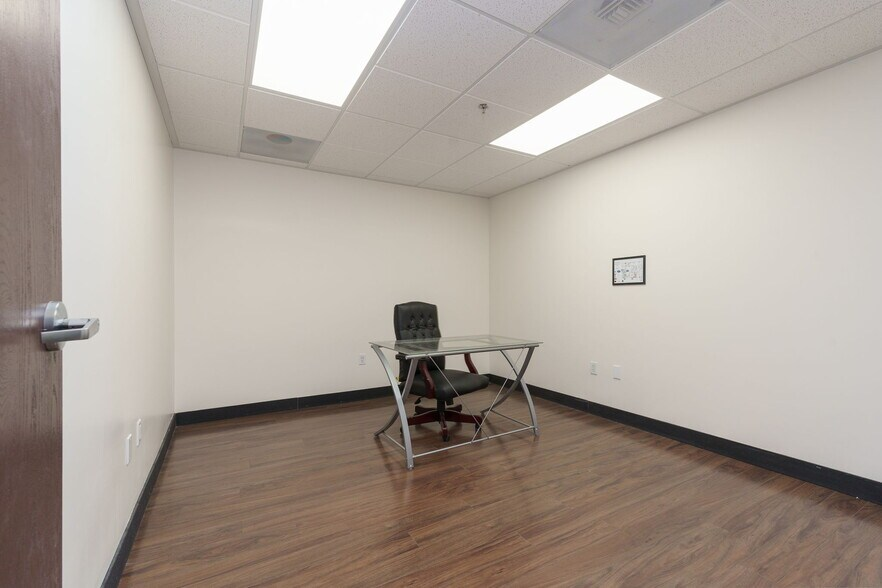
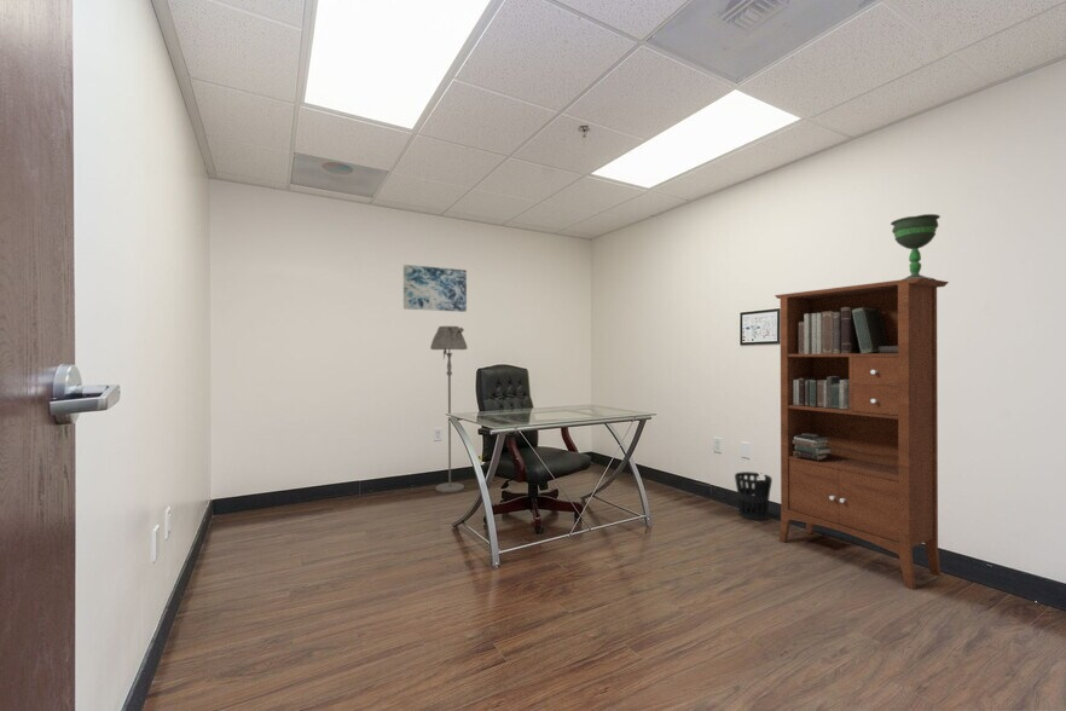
+ wastebasket [734,470,774,521]
+ wall art [402,264,468,313]
+ floor lamp [429,325,469,493]
+ chalice [890,213,942,279]
+ bookcase [774,278,950,590]
